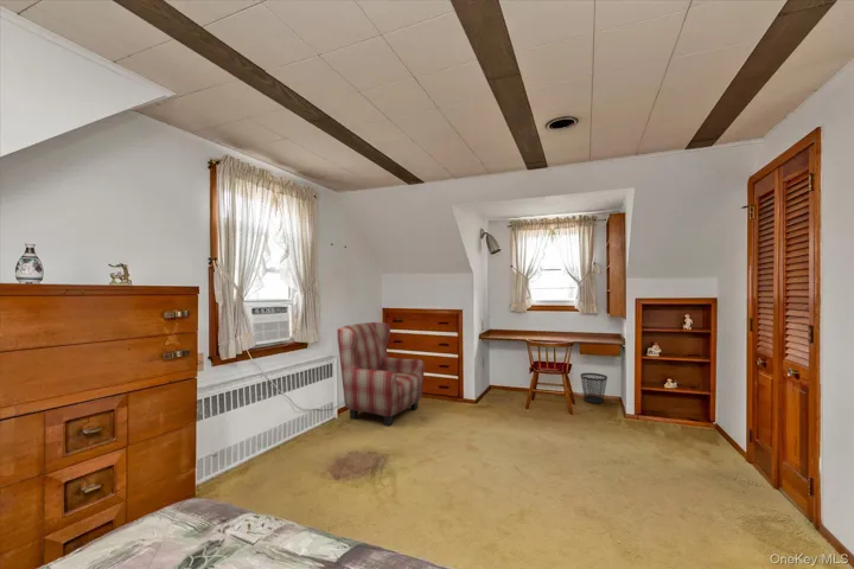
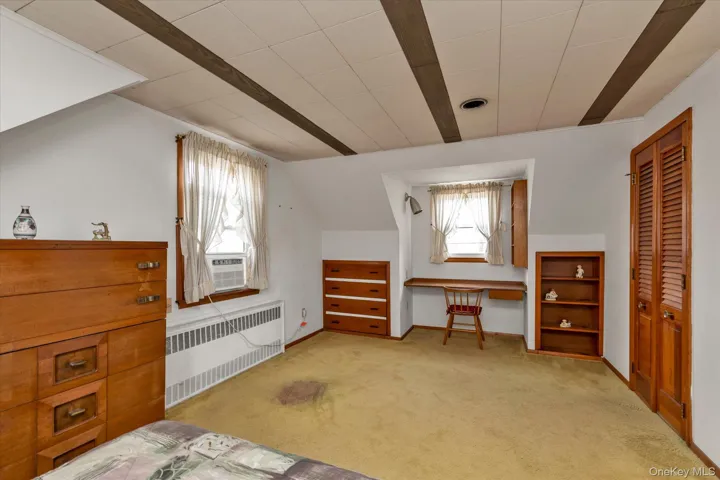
- wastebasket [579,372,608,404]
- armchair [336,321,426,428]
